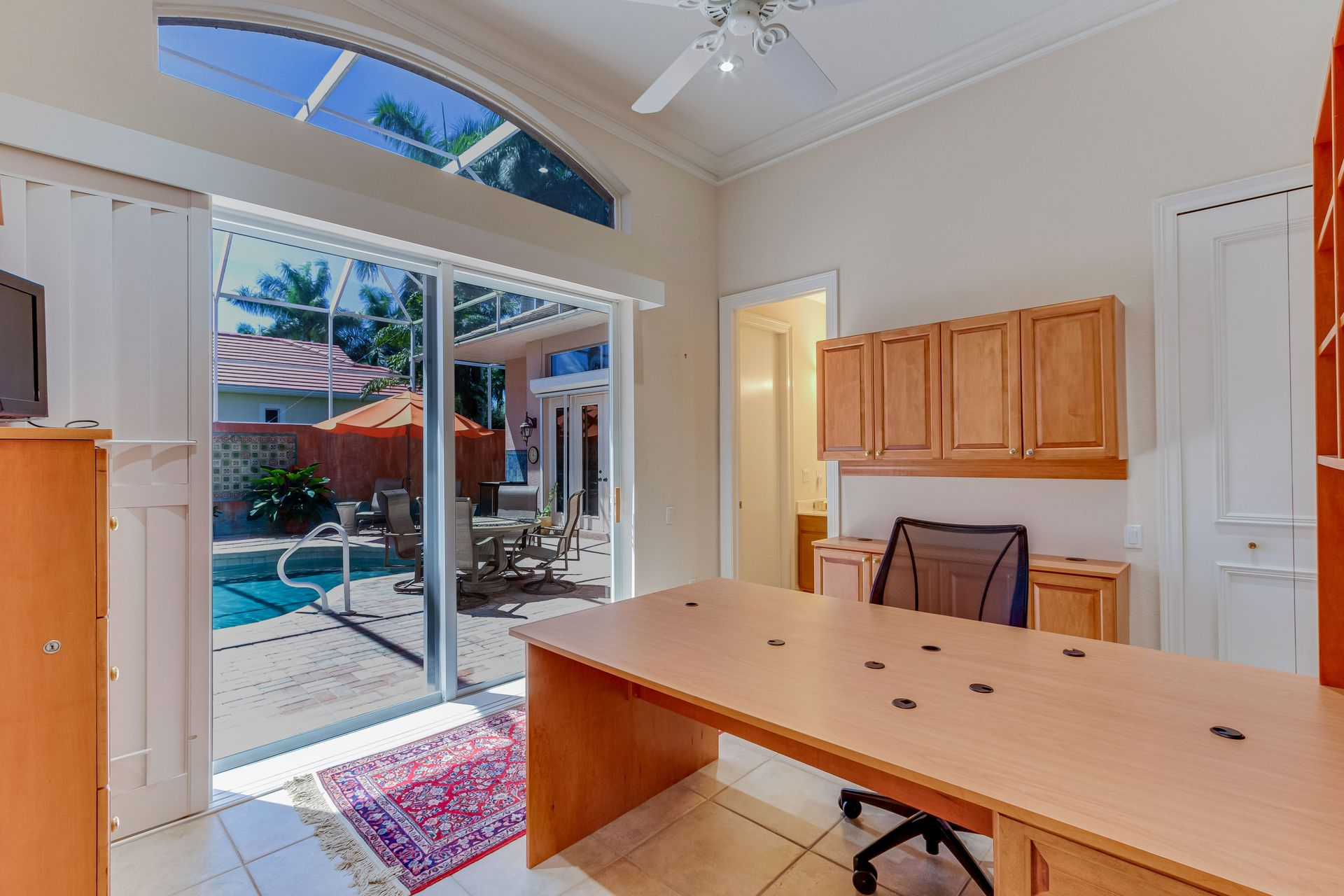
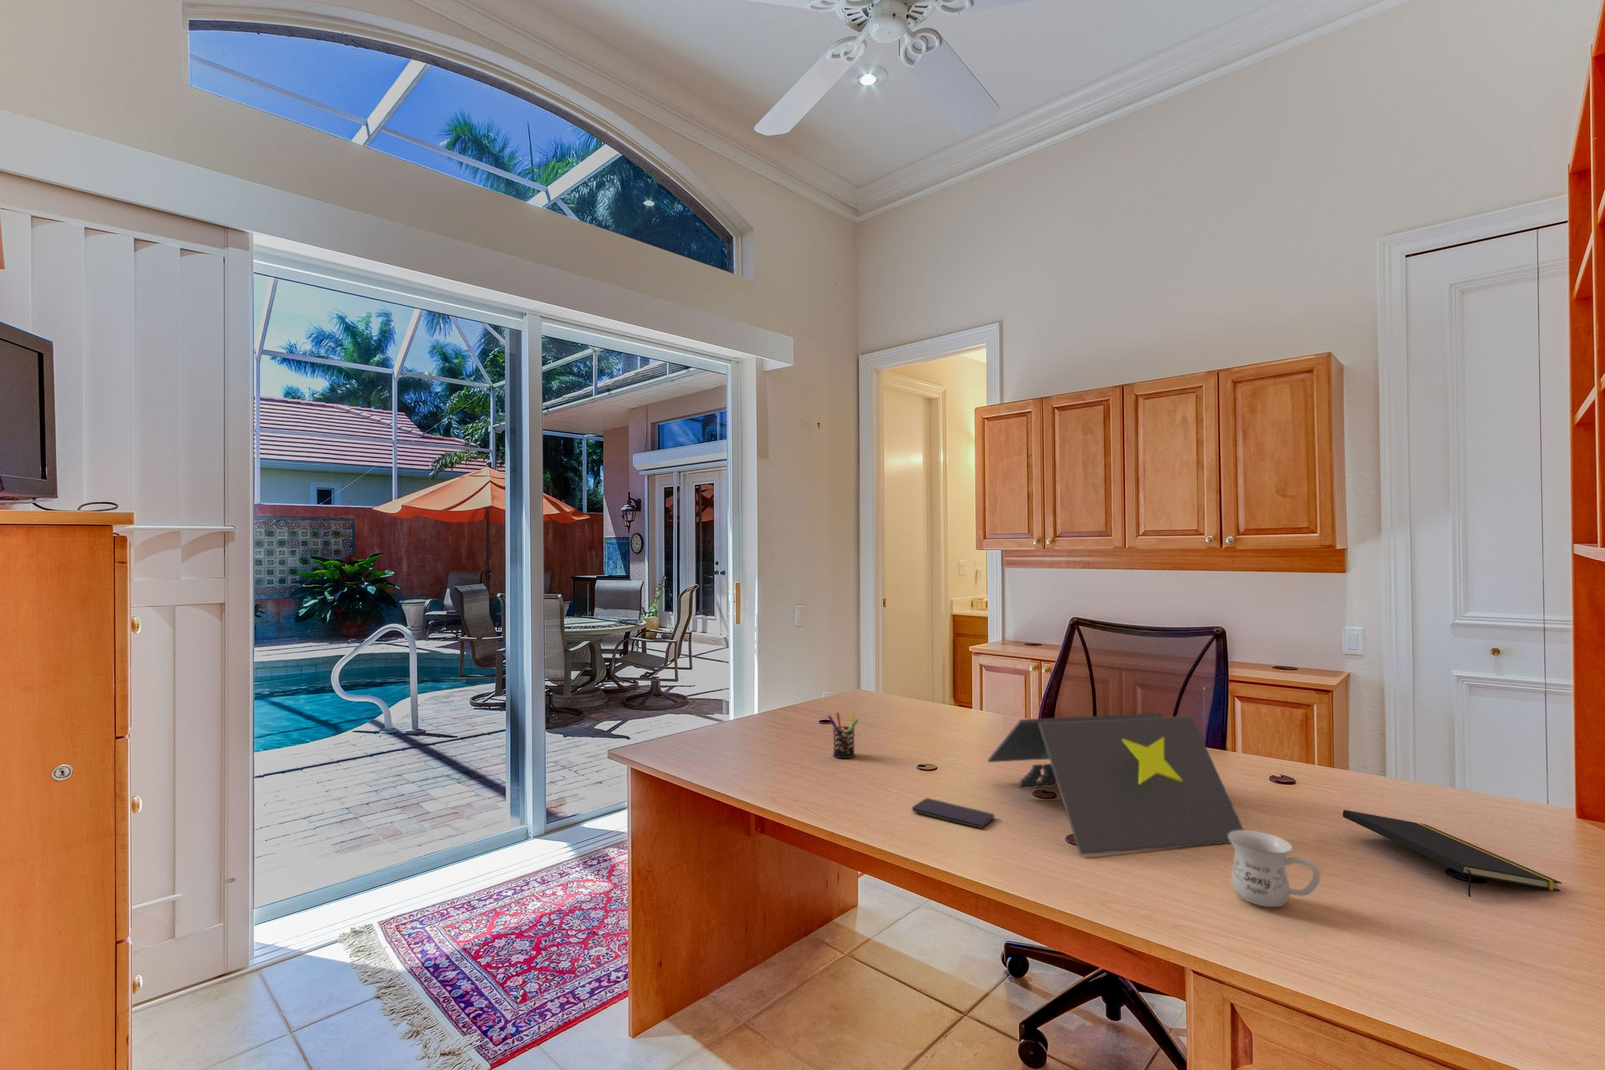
+ mug [1228,829,1322,908]
+ pen holder [826,712,860,760]
+ laptop [988,712,1244,855]
+ smartphone [911,798,995,829]
+ notepad [1342,810,1562,898]
